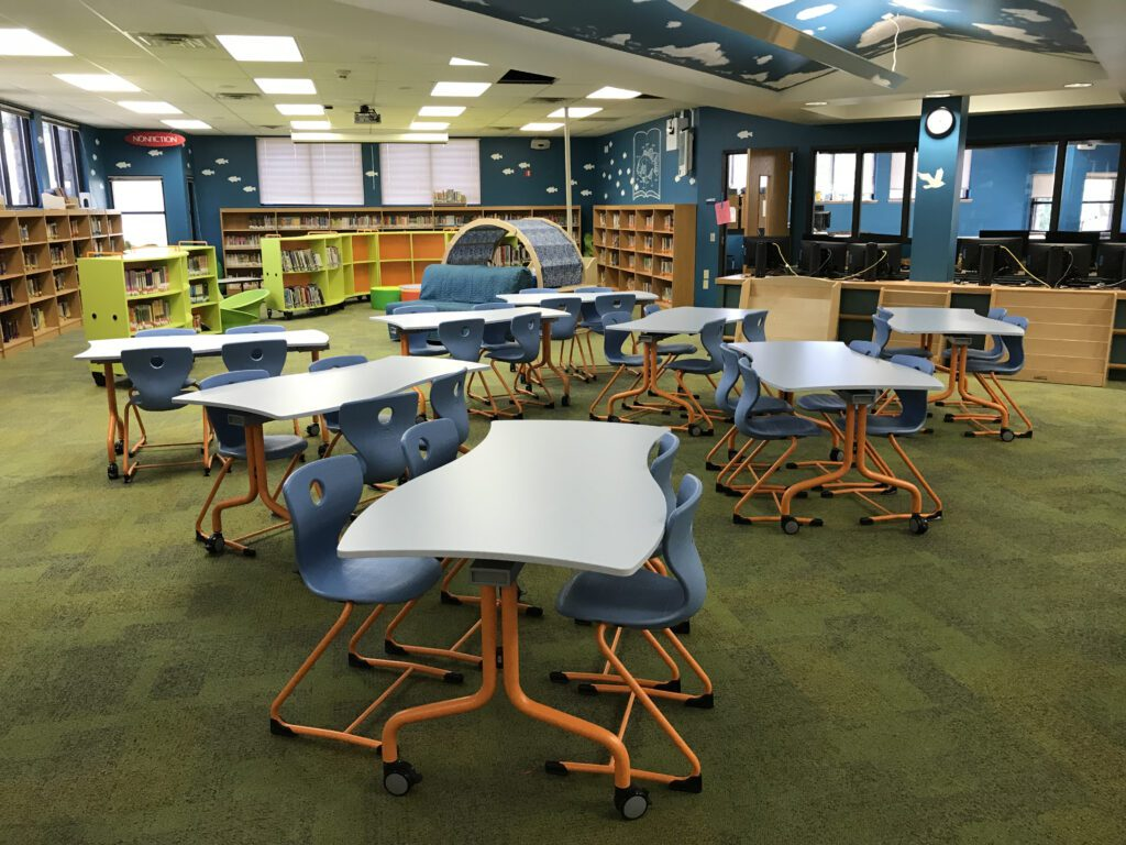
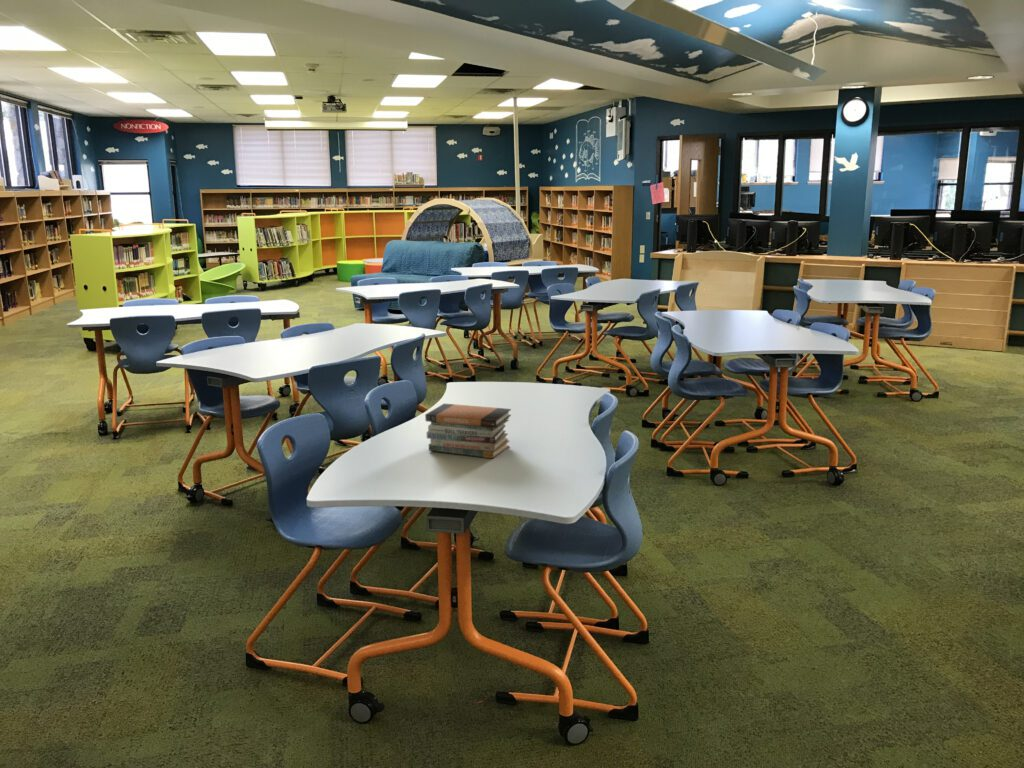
+ book stack [424,403,512,460]
